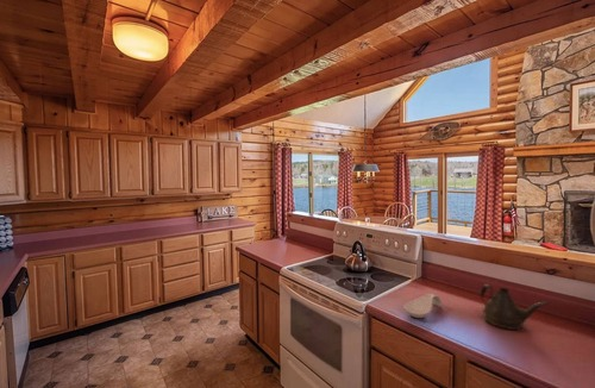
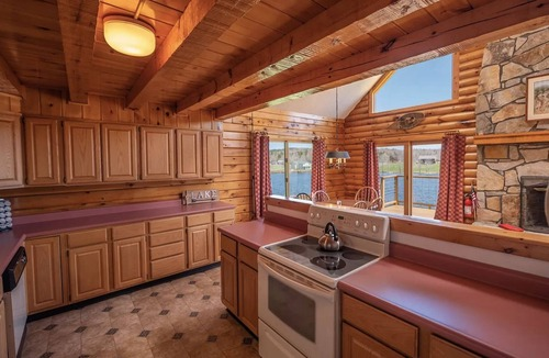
- spoon rest [402,293,444,319]
- teapot [480,283,550,331]
